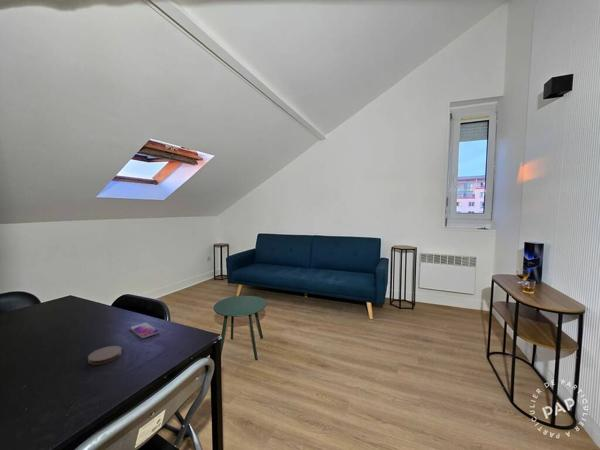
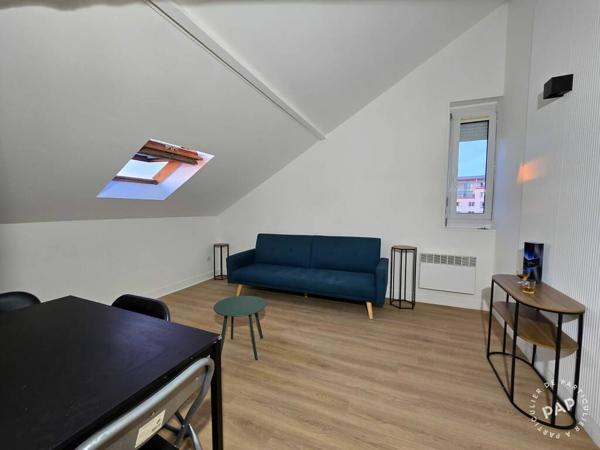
- coaster [87,345,123,366]
- smartphone [129,321,161,339]
